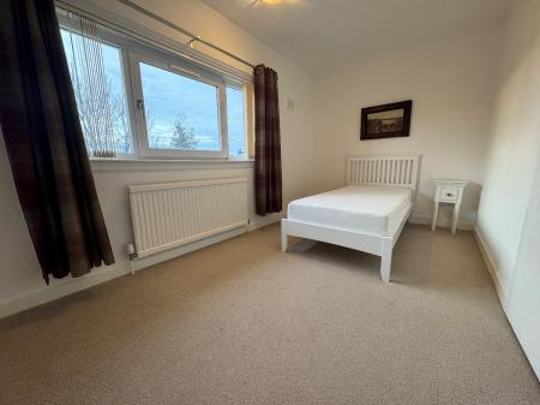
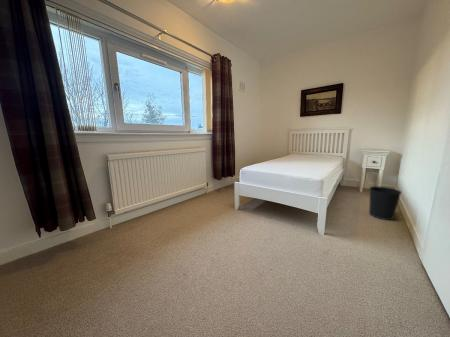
+ wastebasket [368,185,403,221]
